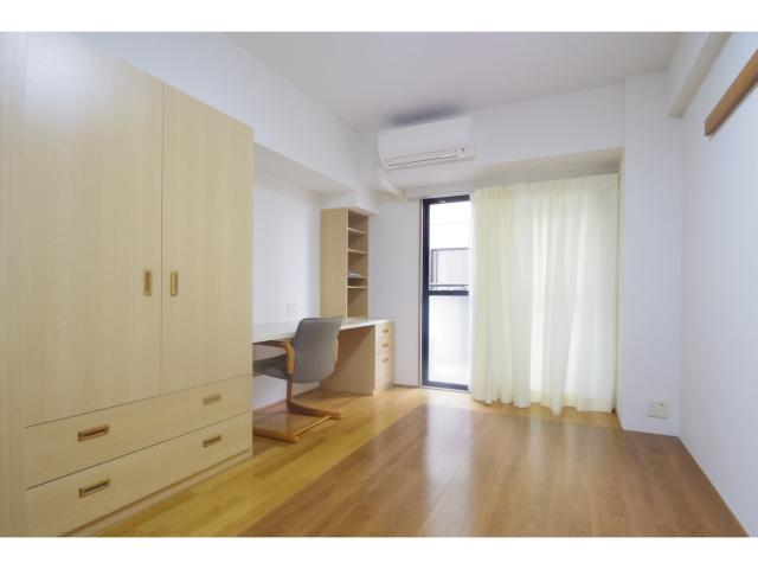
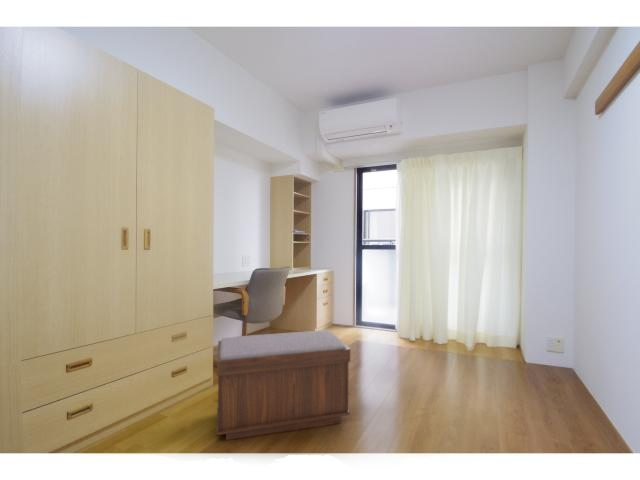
+ bench [215,329,351,441]
